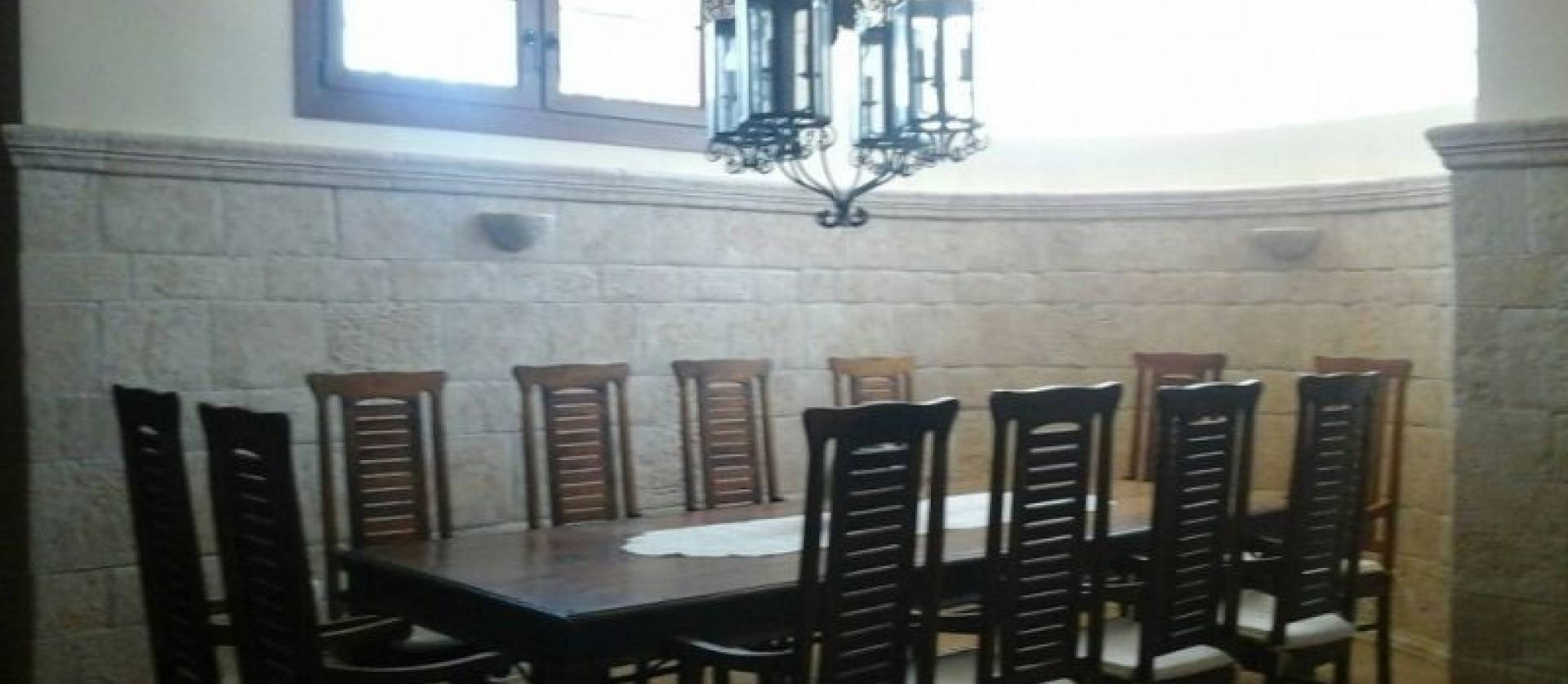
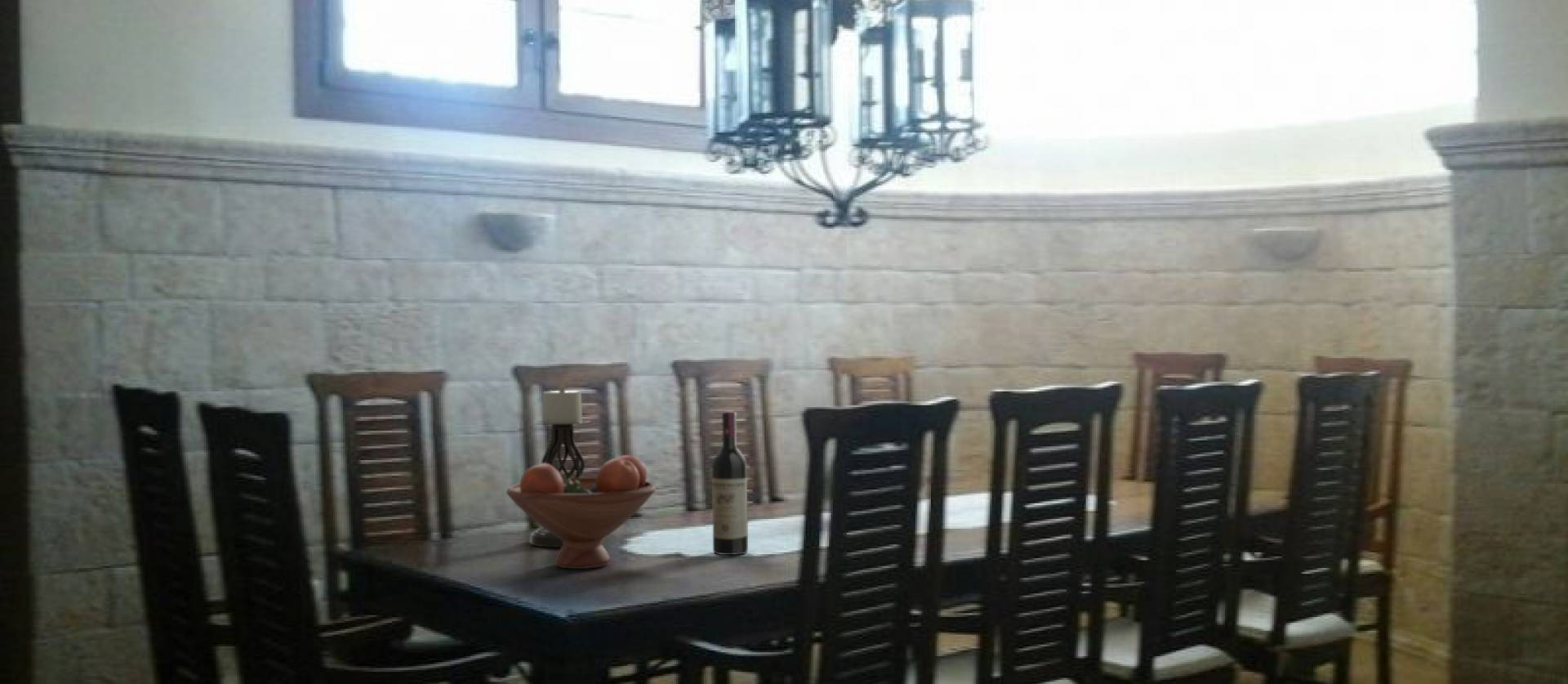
+ fruit bowl [506,454,657,570]
+ wine bottle [711,410,749,556]
+ candle holder [529,384,592,548]
